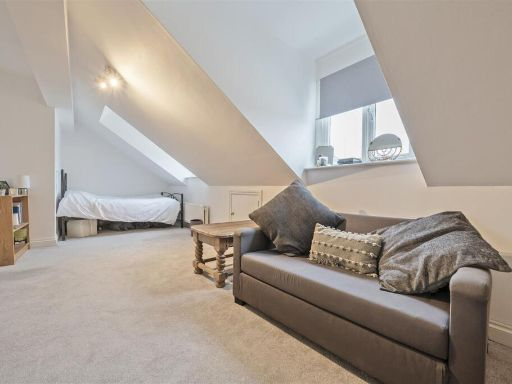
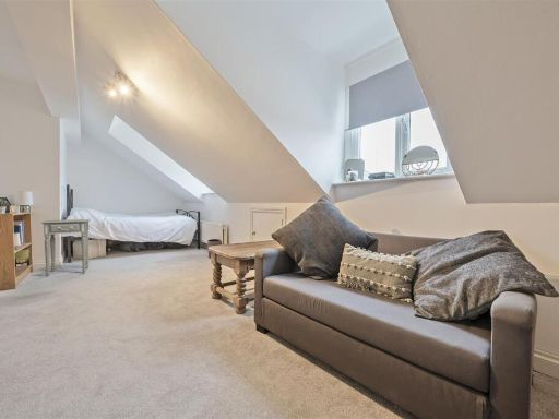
+ side table [39,218,92,277]
